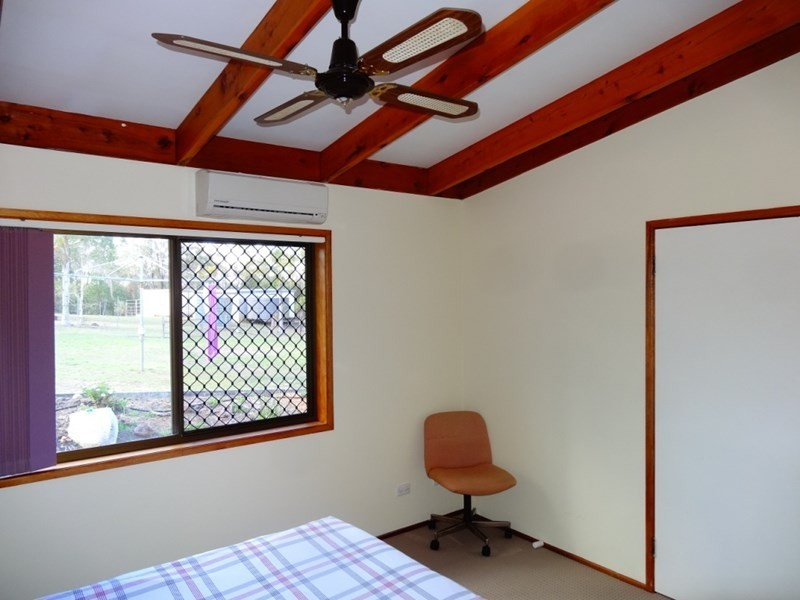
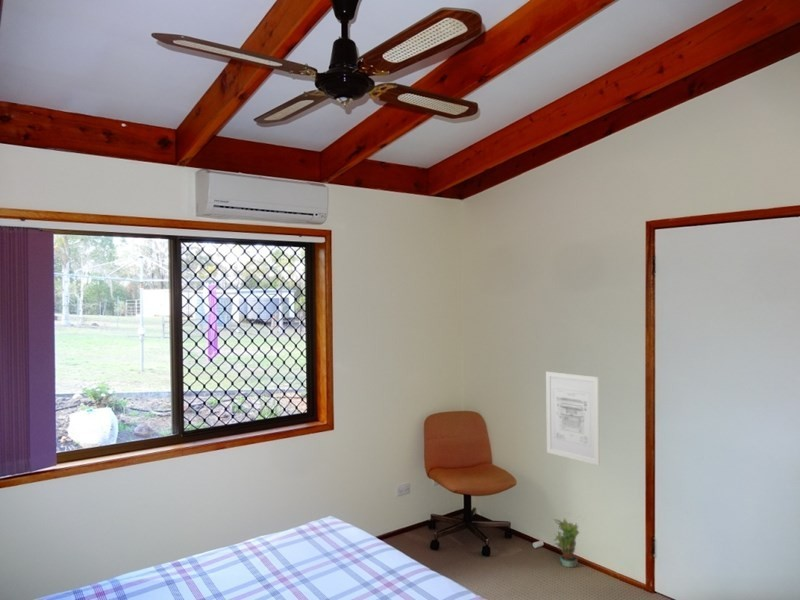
+ wall art [545,370,601,466]
+ potted plant [552,517,580,568]
